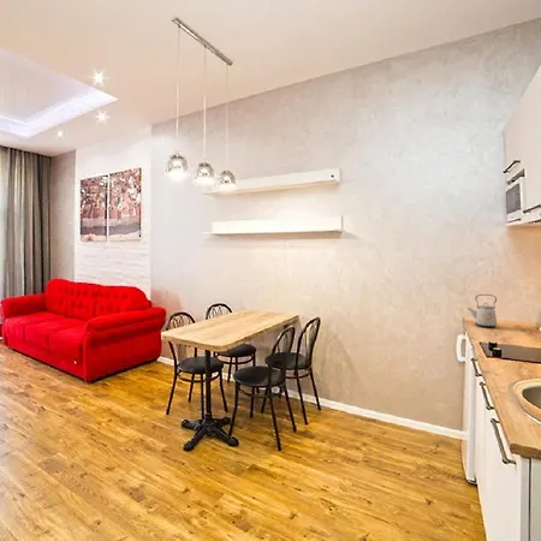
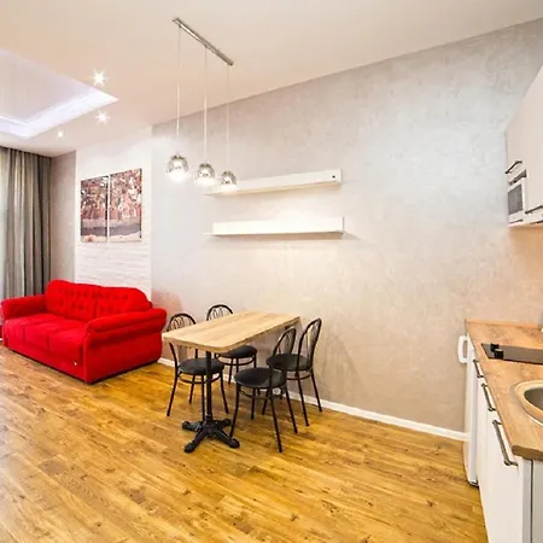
- kettle [466,293,498,328]
